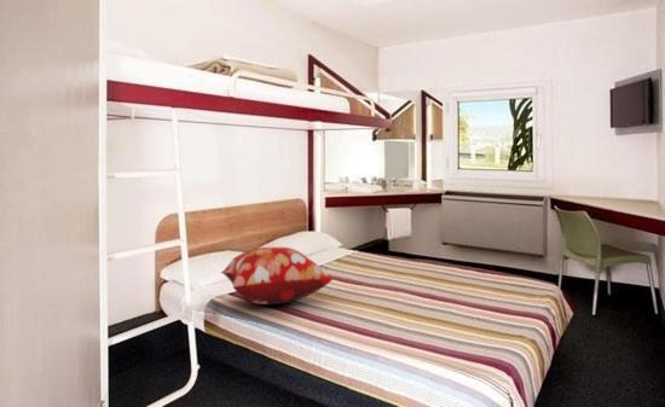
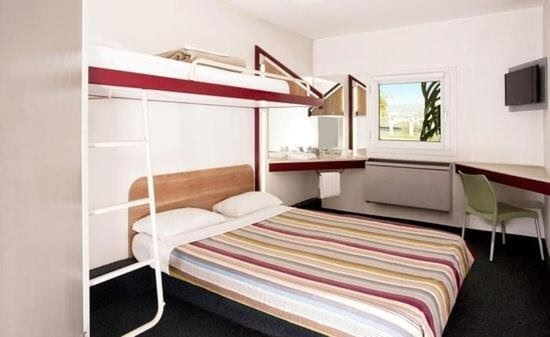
- decorative pillow [220,245,334,306]
